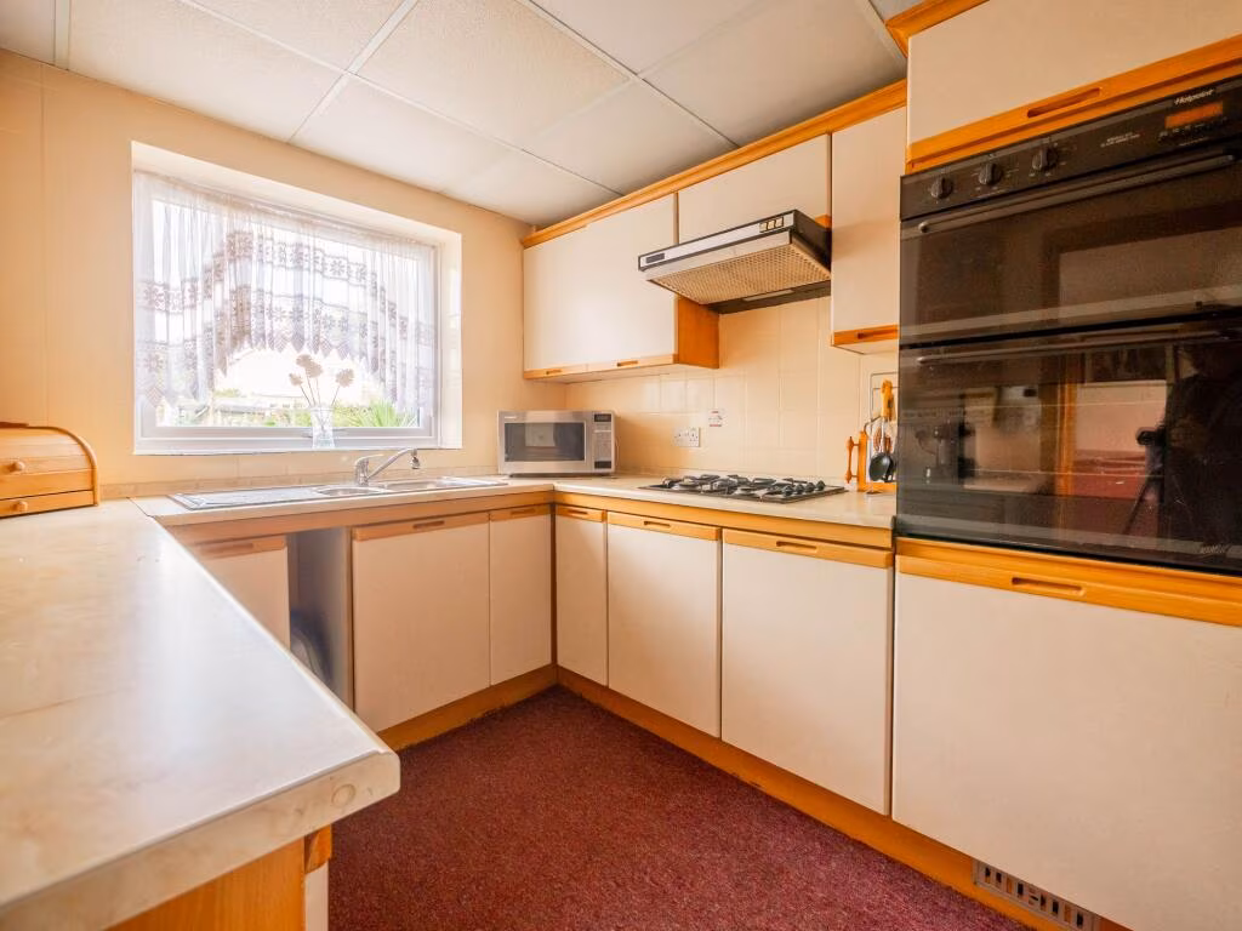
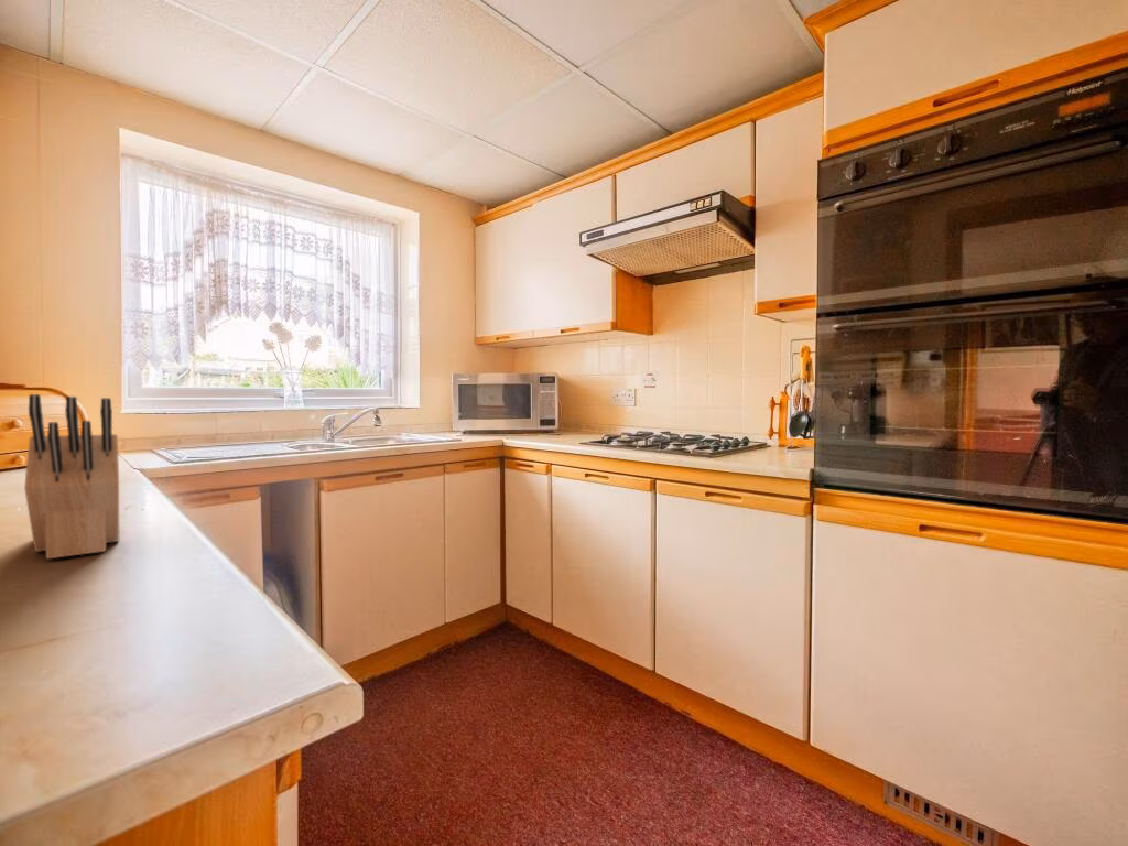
+ knife block [23,393,120,561]
